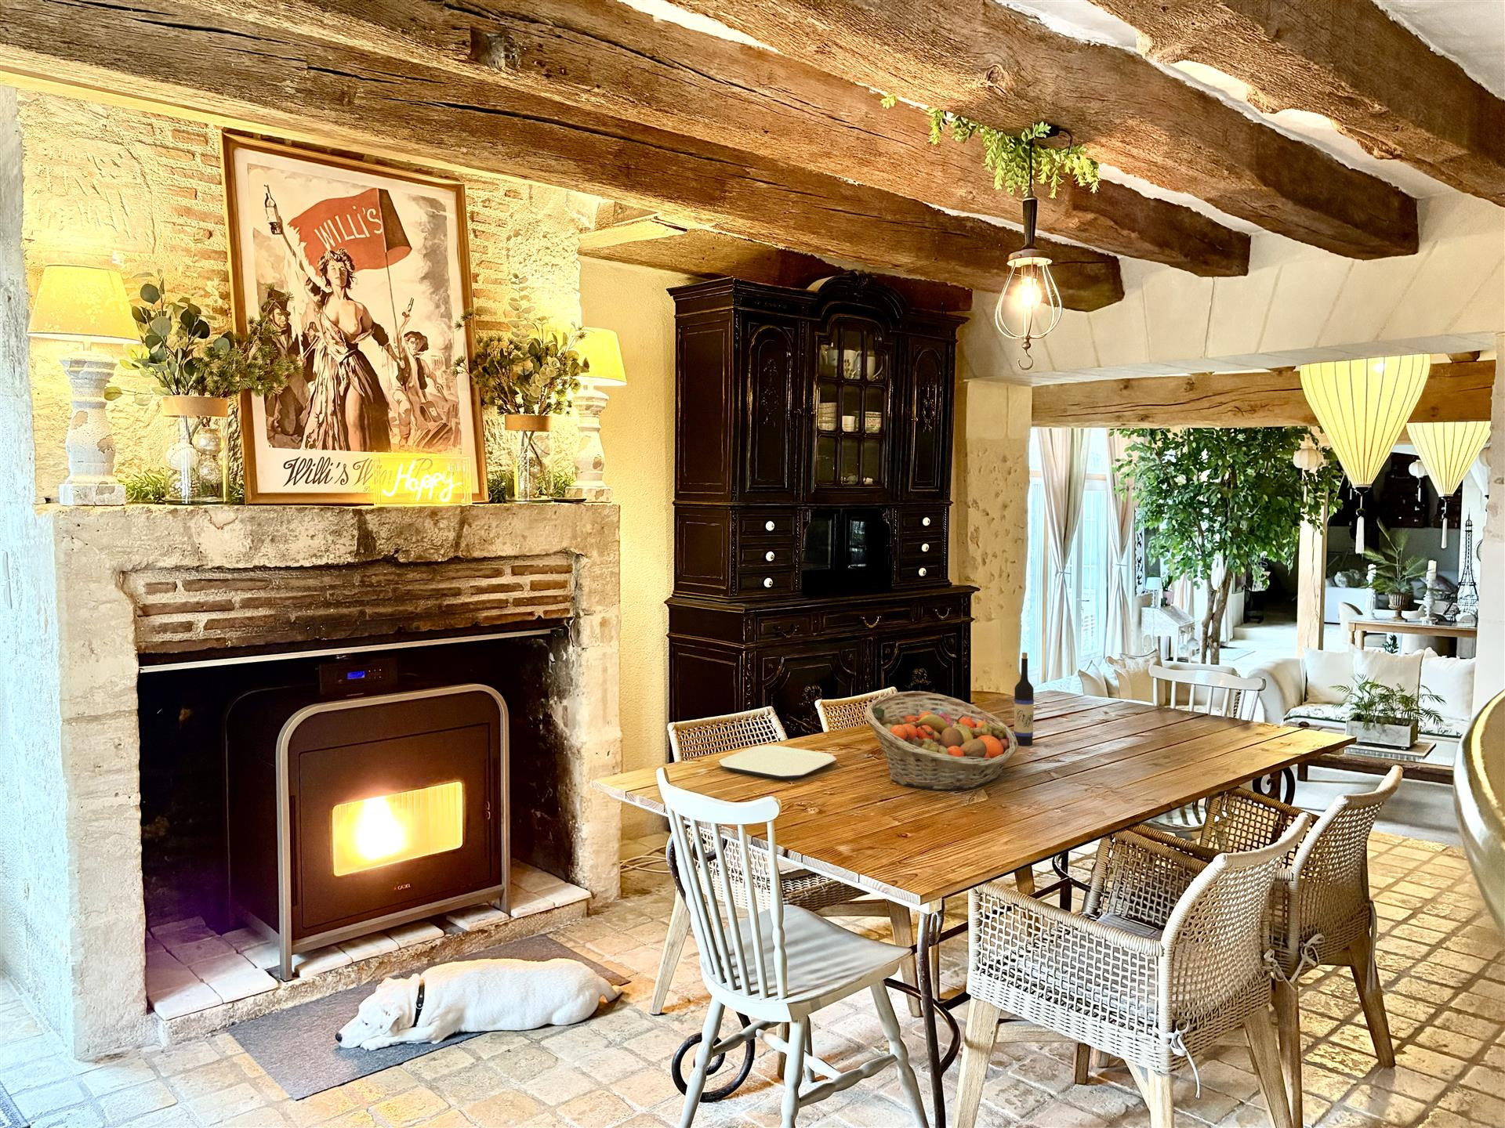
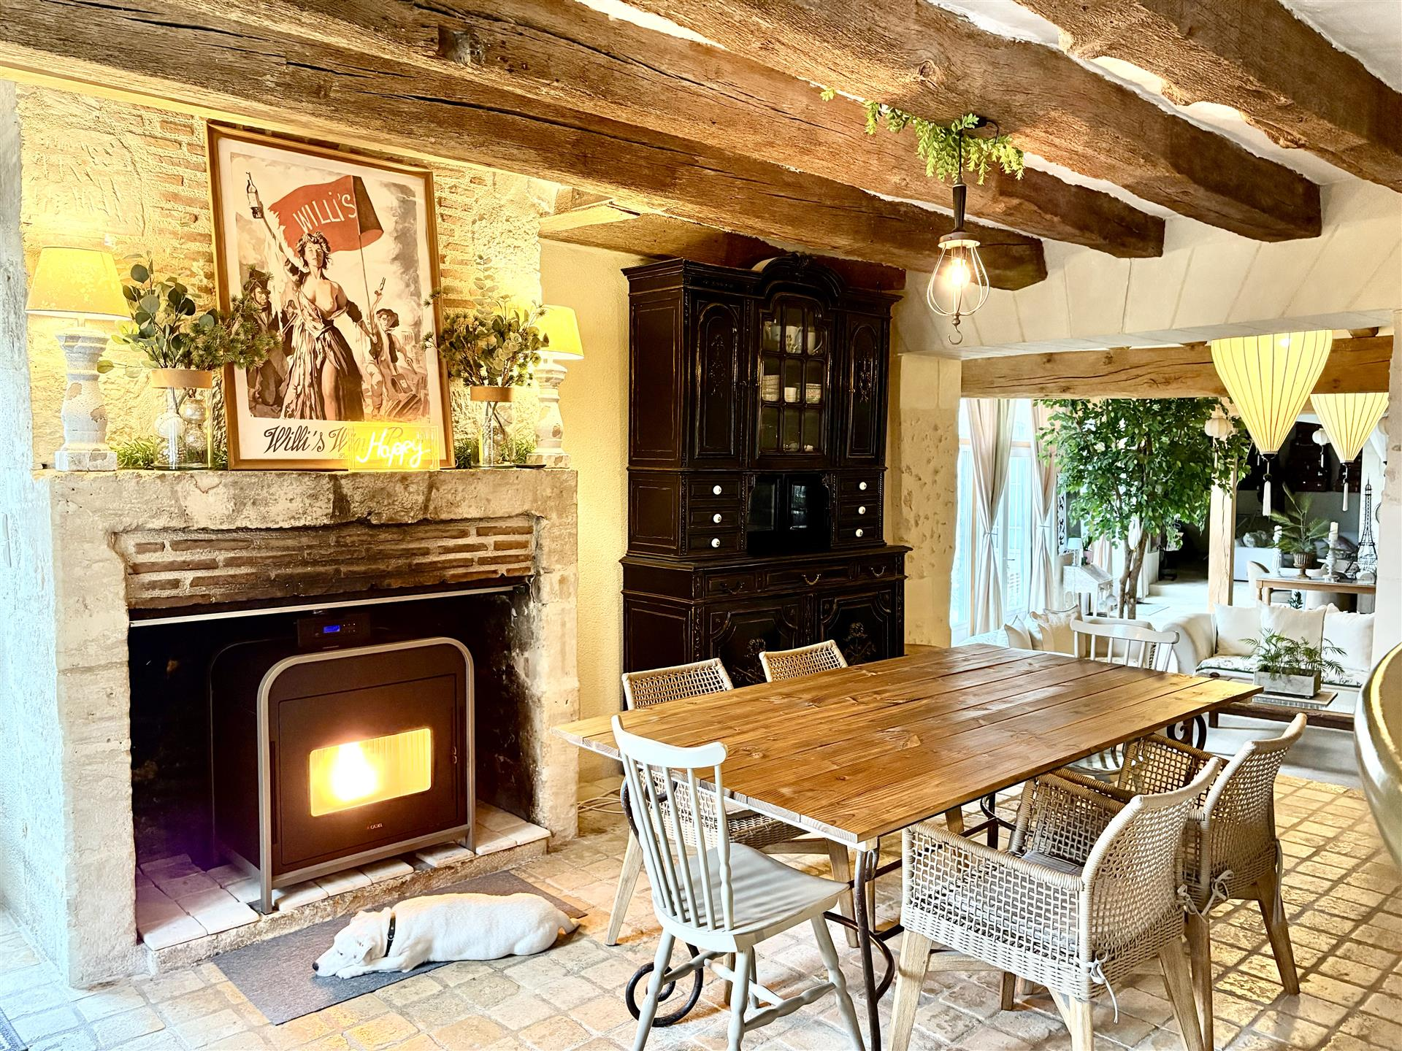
- plate [718,744,838,780]
- wine bottle [1013,652,1035,748]
- fruit basket [864,690,1019,791]
